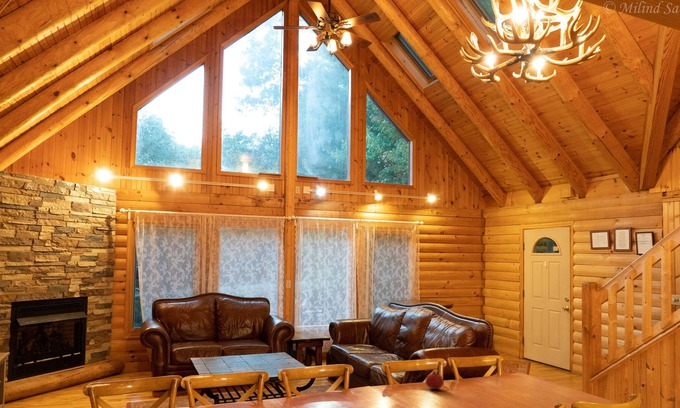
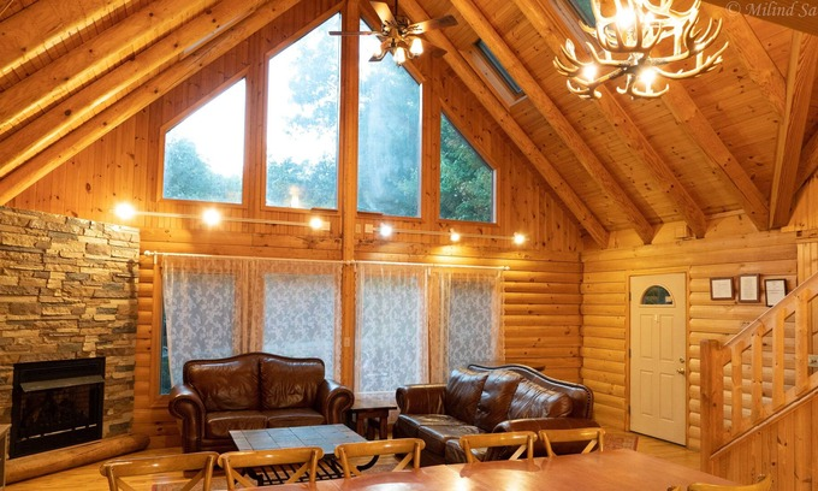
- fruit [424,370,445,390]
